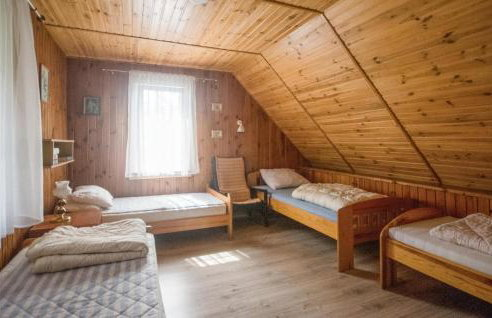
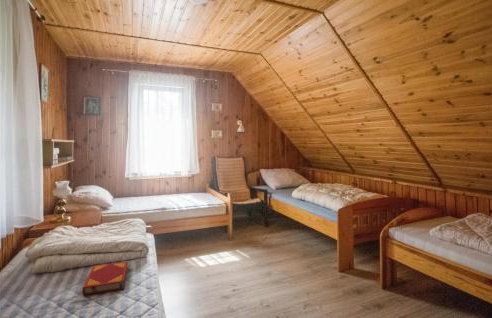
+ hardback book [81,261,129,296]
